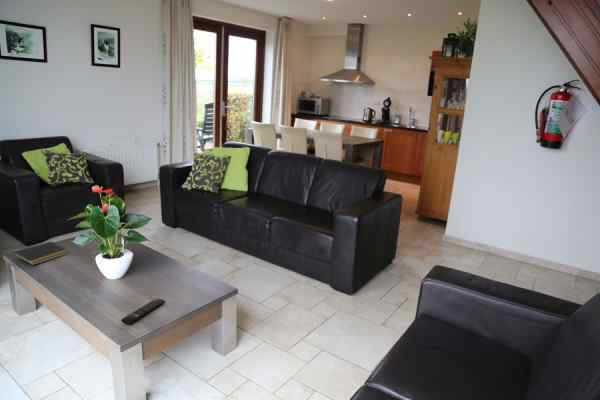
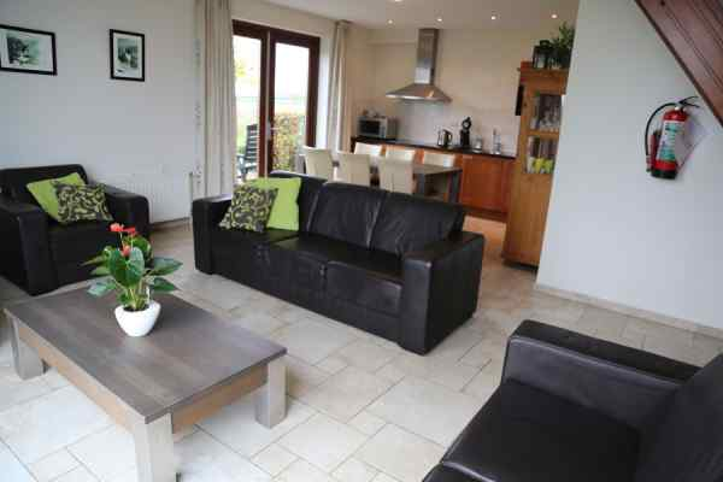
- remote control [120,298,166,325]
- notepad [12,240,70,266]
